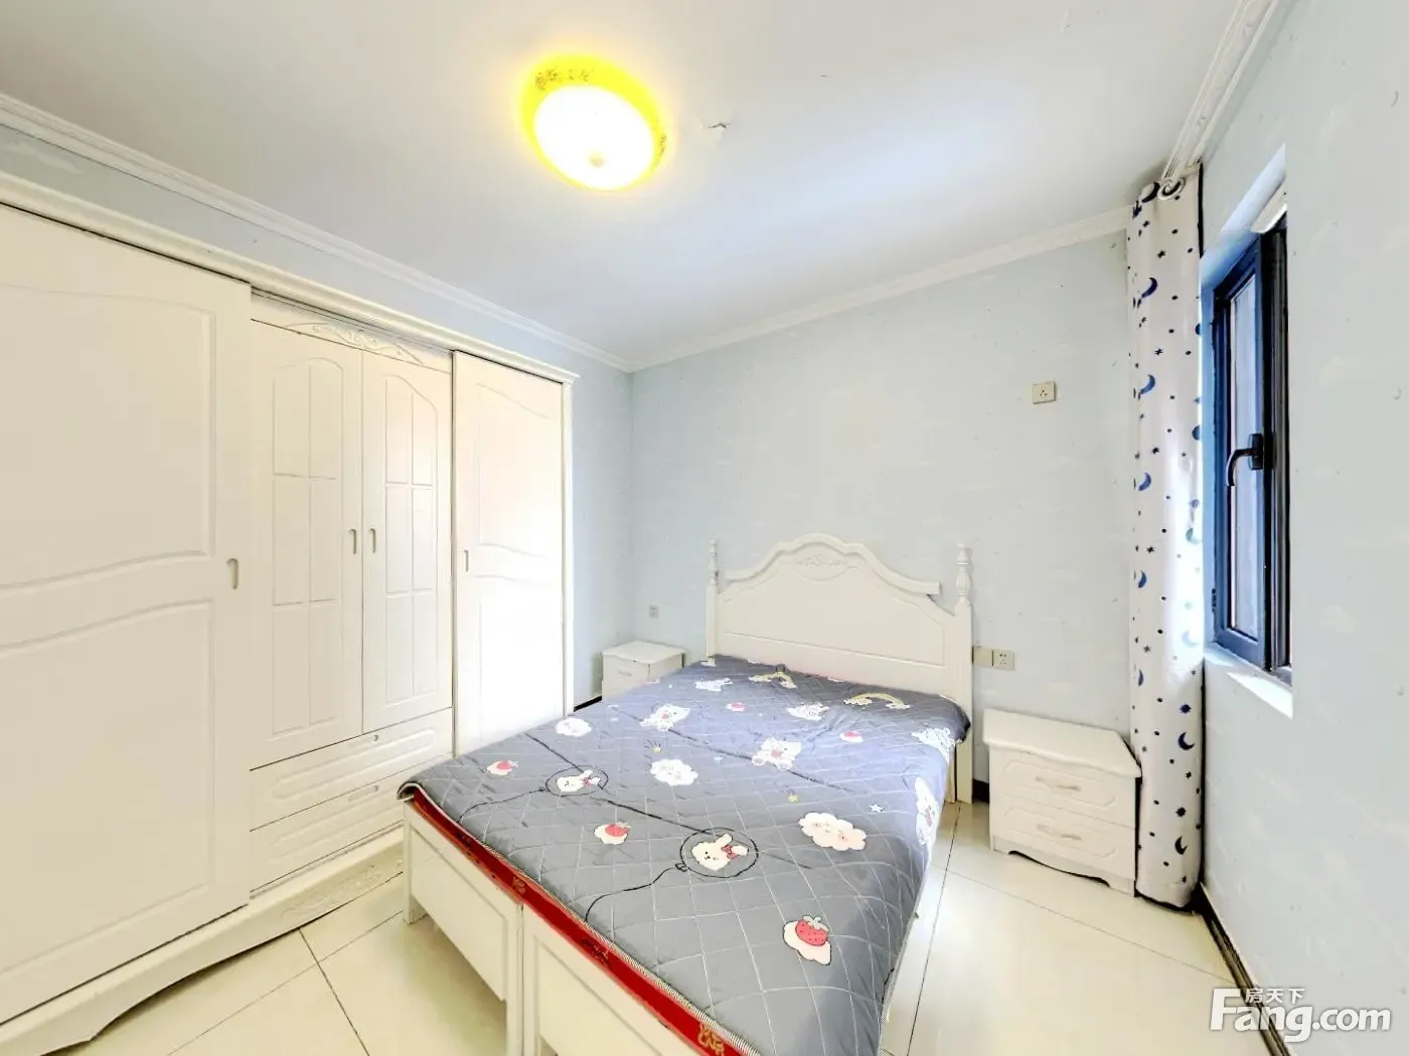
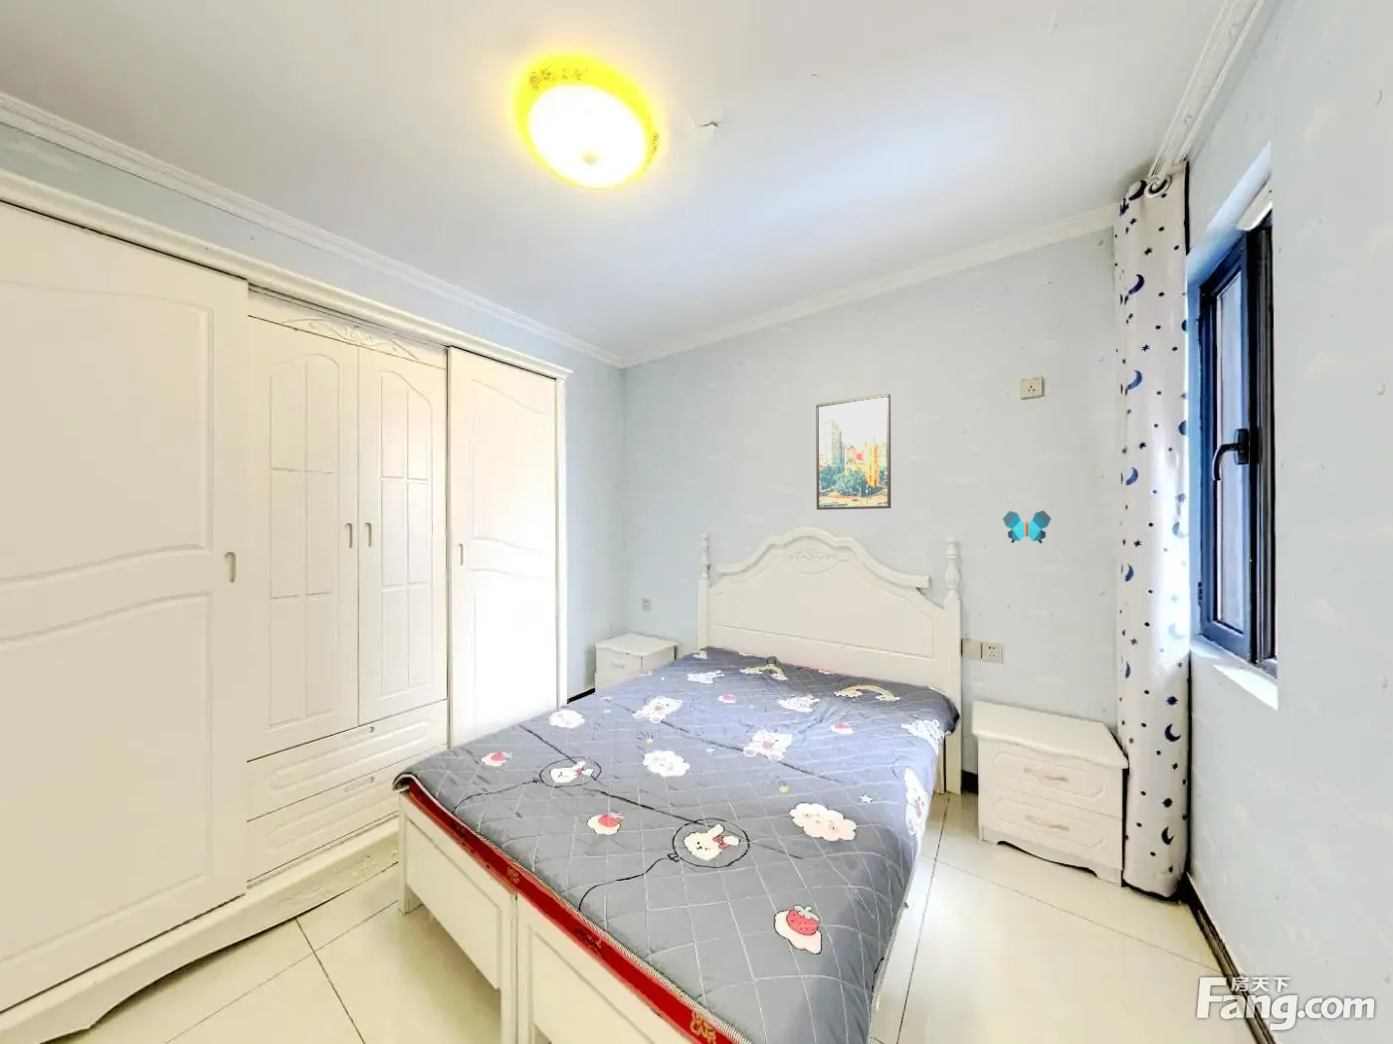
+ decorative butterfly [1001,509,1053,545]
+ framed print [815,393,892,511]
